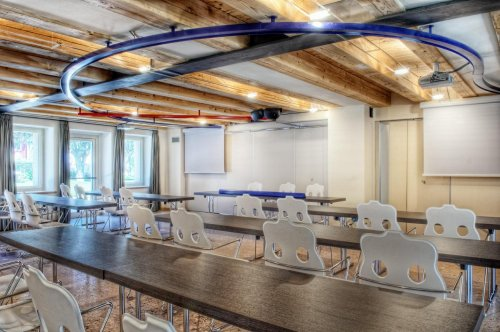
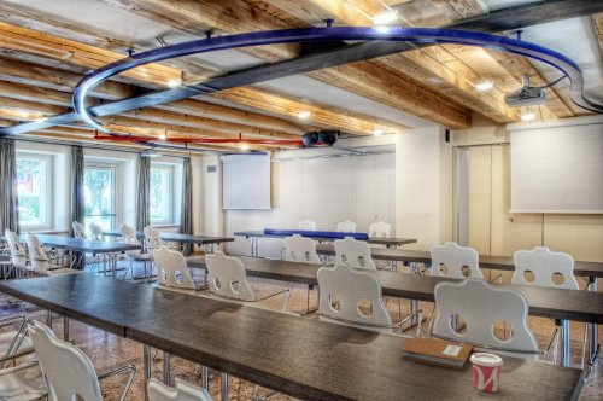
+ cup [469,351,504,393]
+ notebook [399,336,478,371]
